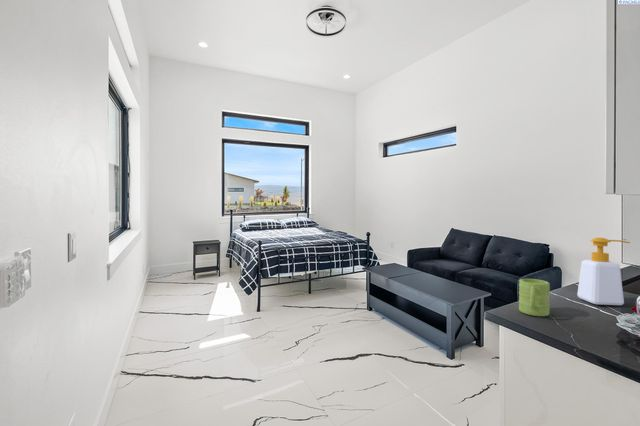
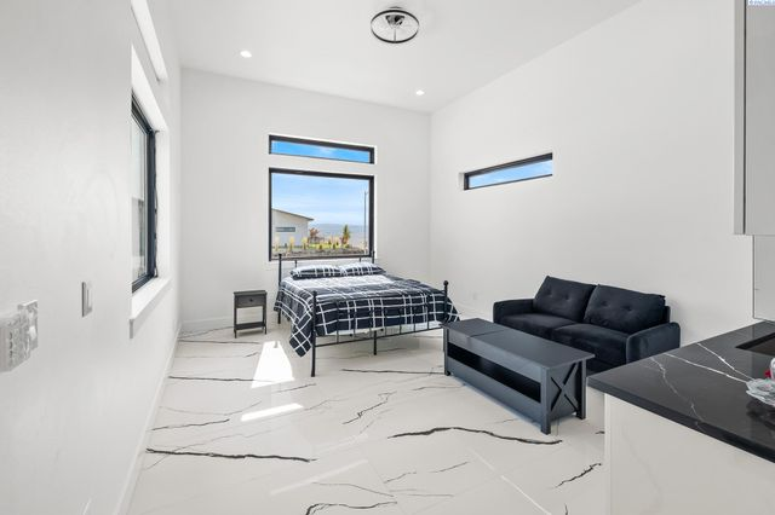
- mug [518,278,551,317]
- soap bottle [576,237,631,306]
